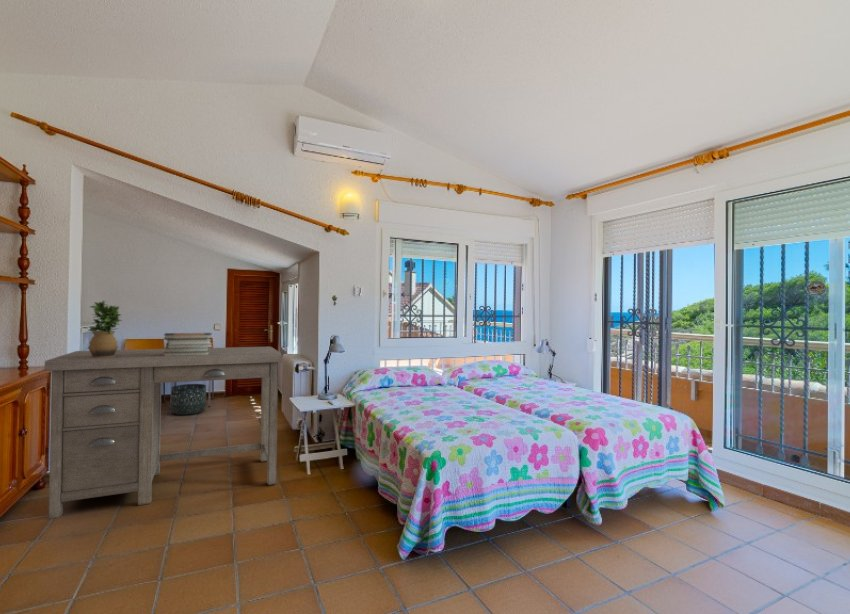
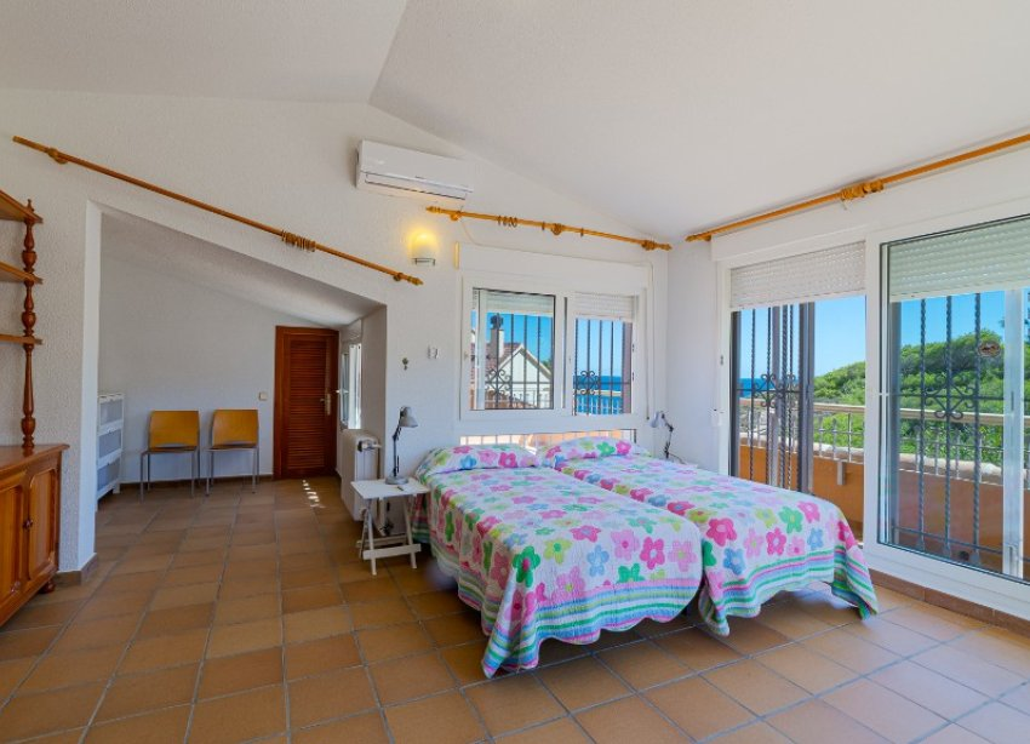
- basket [169,383,207,416]
- book stack [163,332,213,356]
- desk [43,346,283,520]
- potted plant [86,299,123,358]
